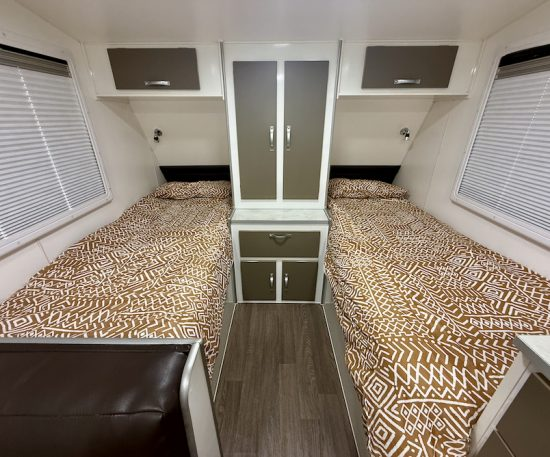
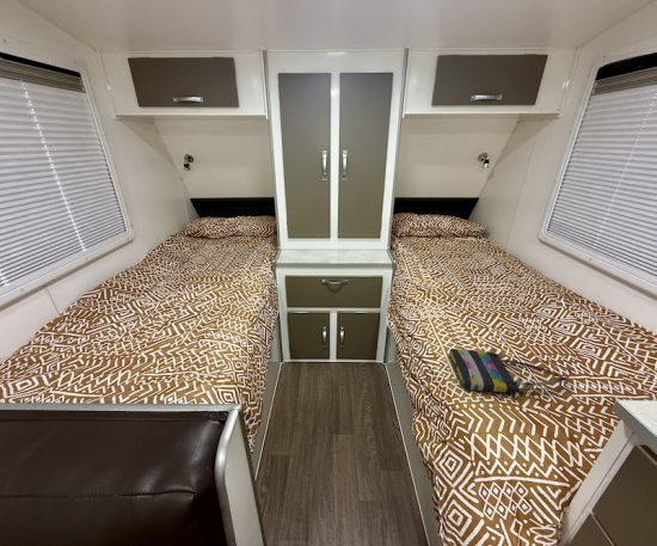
+ tote bag [448,348,572,398]
